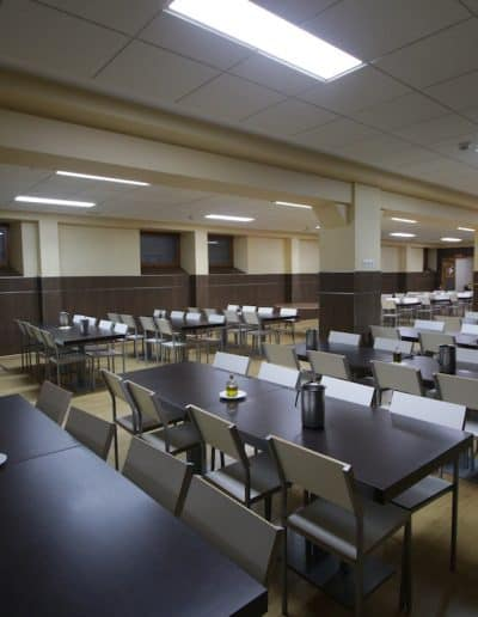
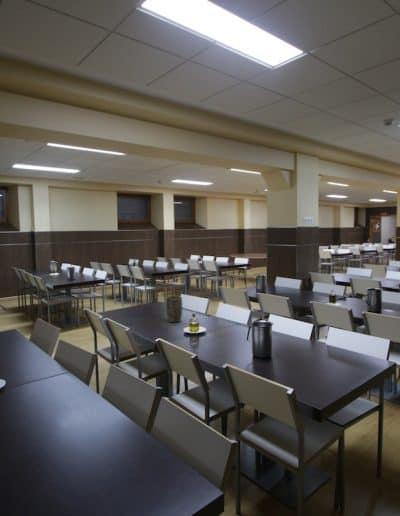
+ plant pot [165,295,183,323]
